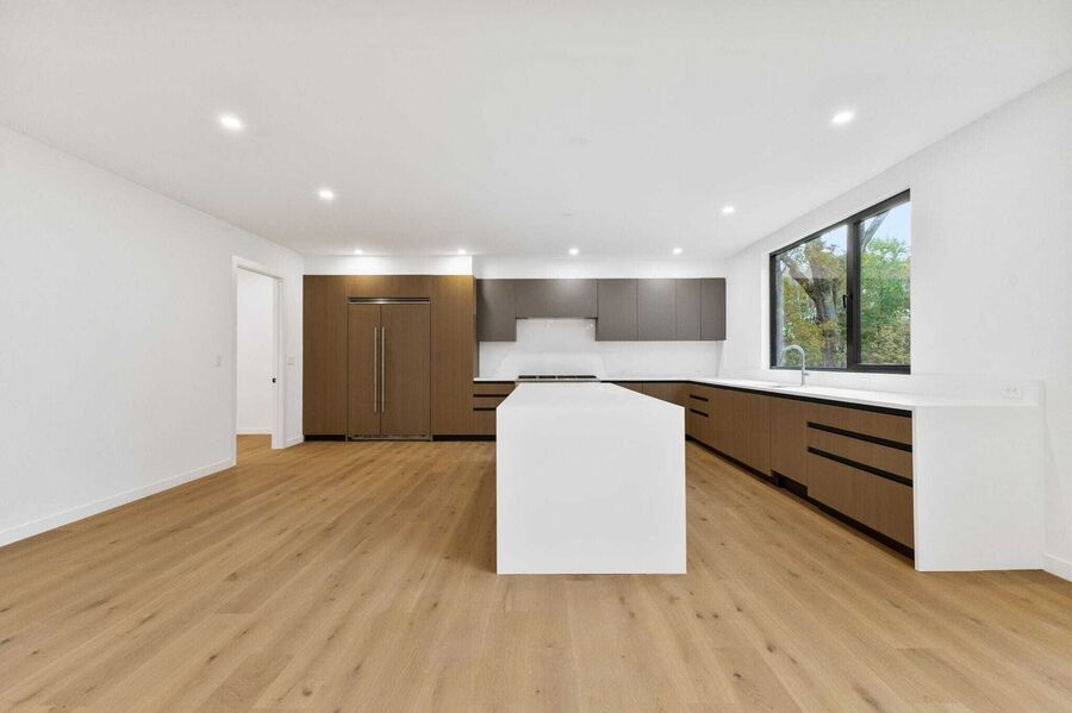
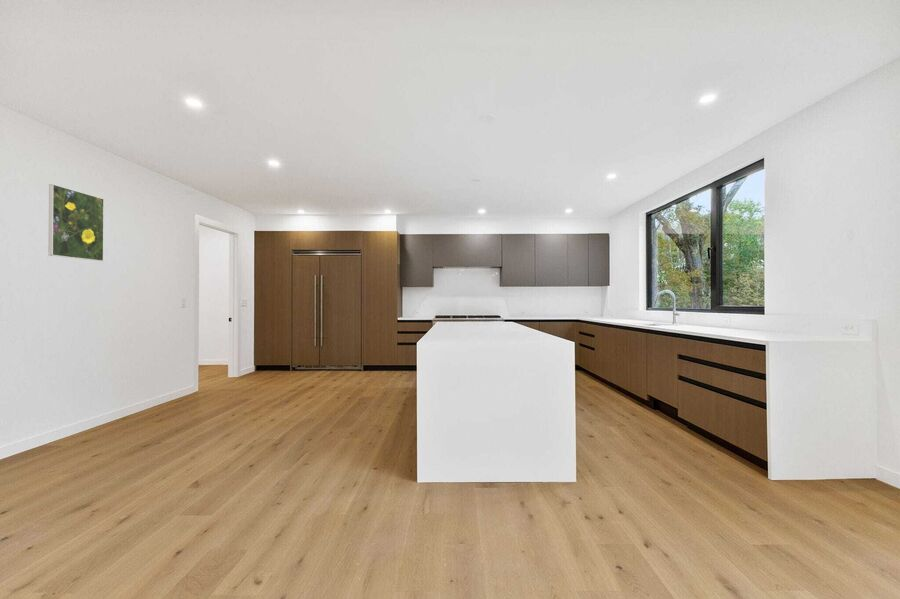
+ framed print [48,183,105,262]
